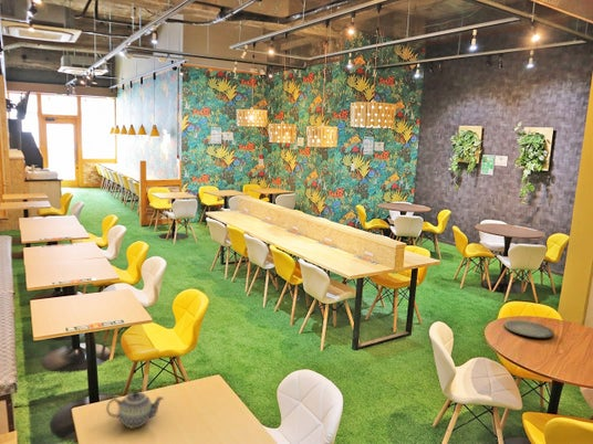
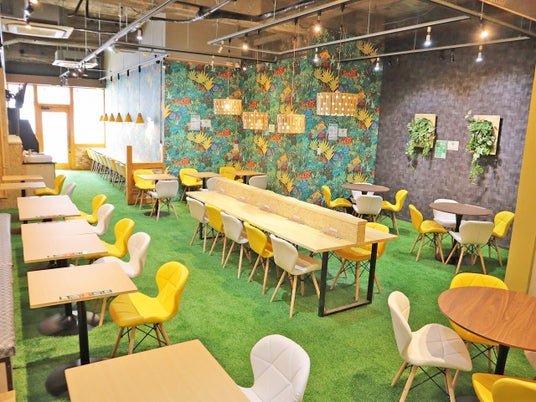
- plate [503,319,554,339]
- teapot [105,390,165,429]
